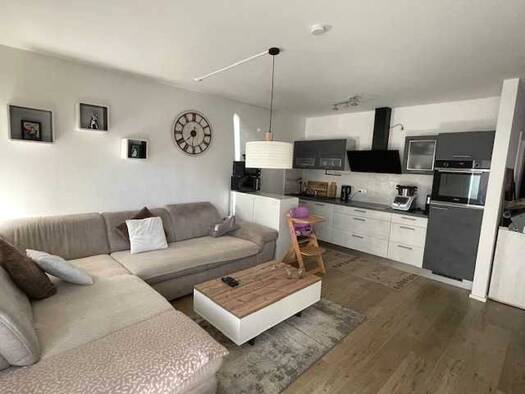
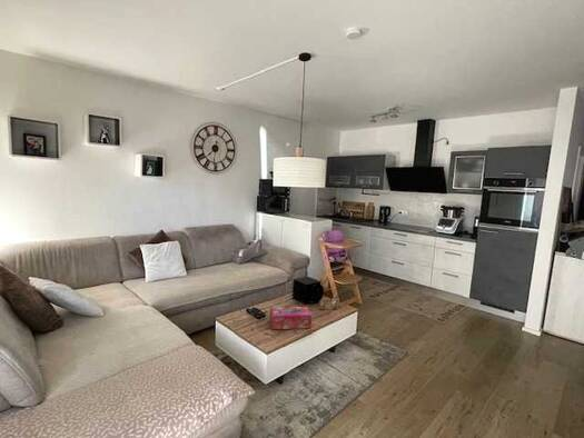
+ speaker [291,276,325,306]
+ tissue box [268,306,313,330]
